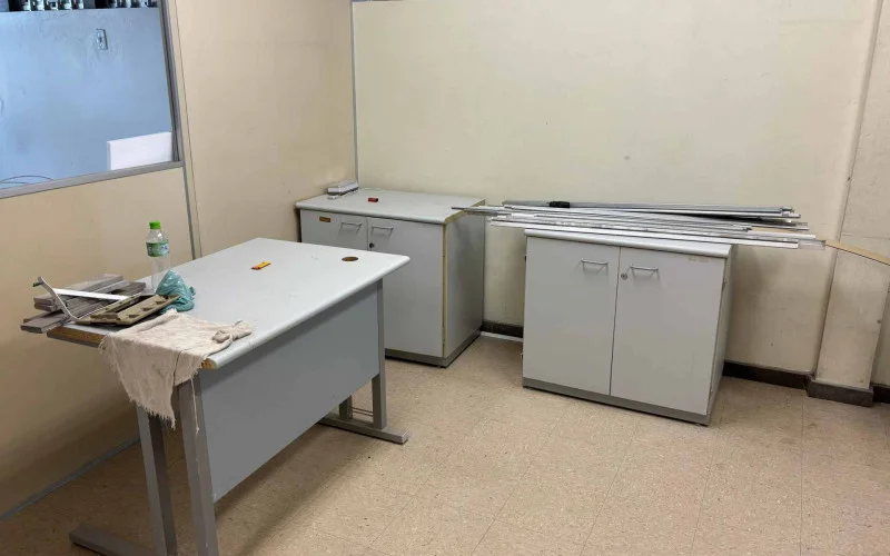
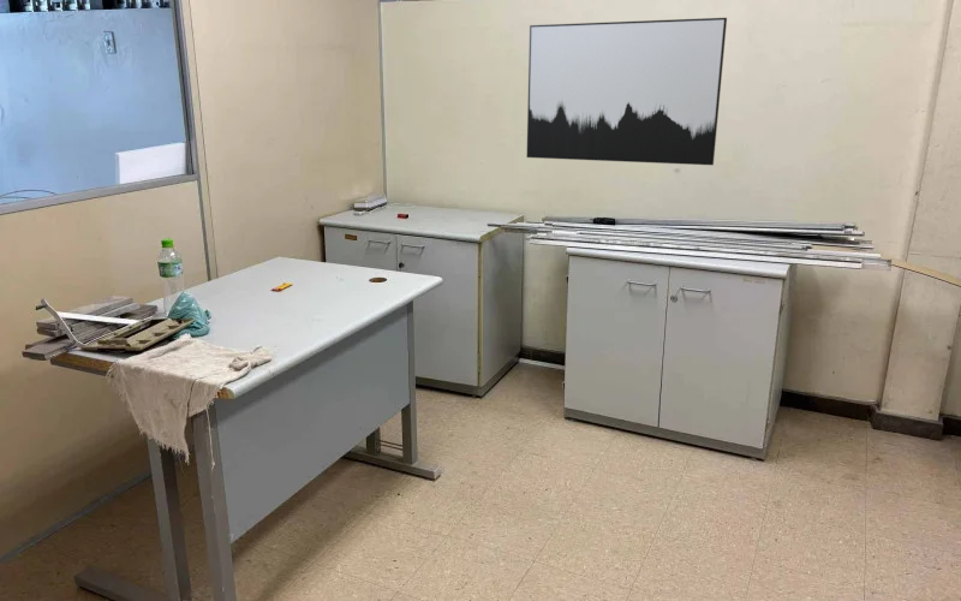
+ wall art [526,17,728,166]
